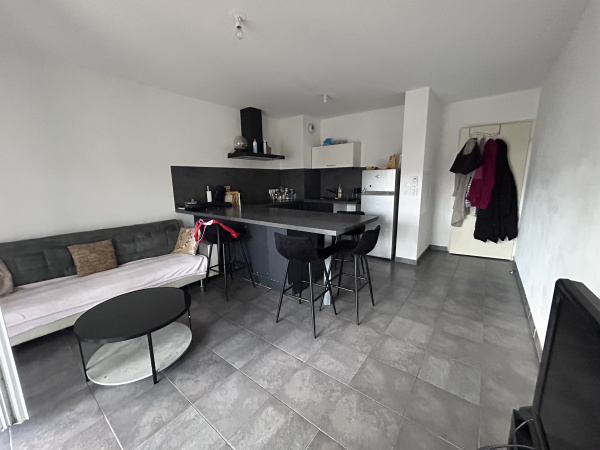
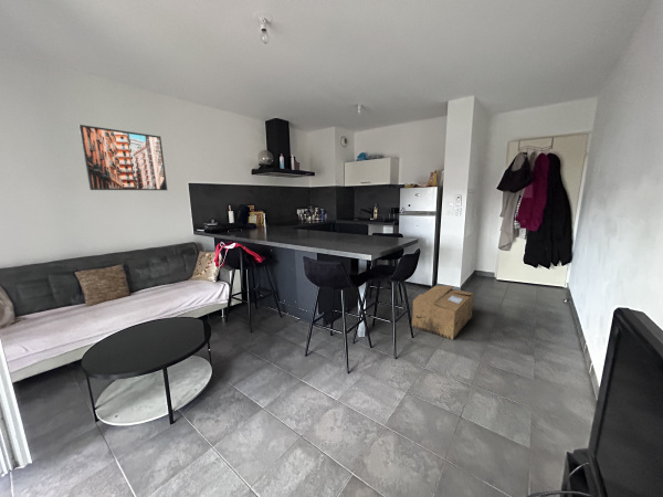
+ cardboard box [411,285,475,341]
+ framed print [77,124,168,191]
